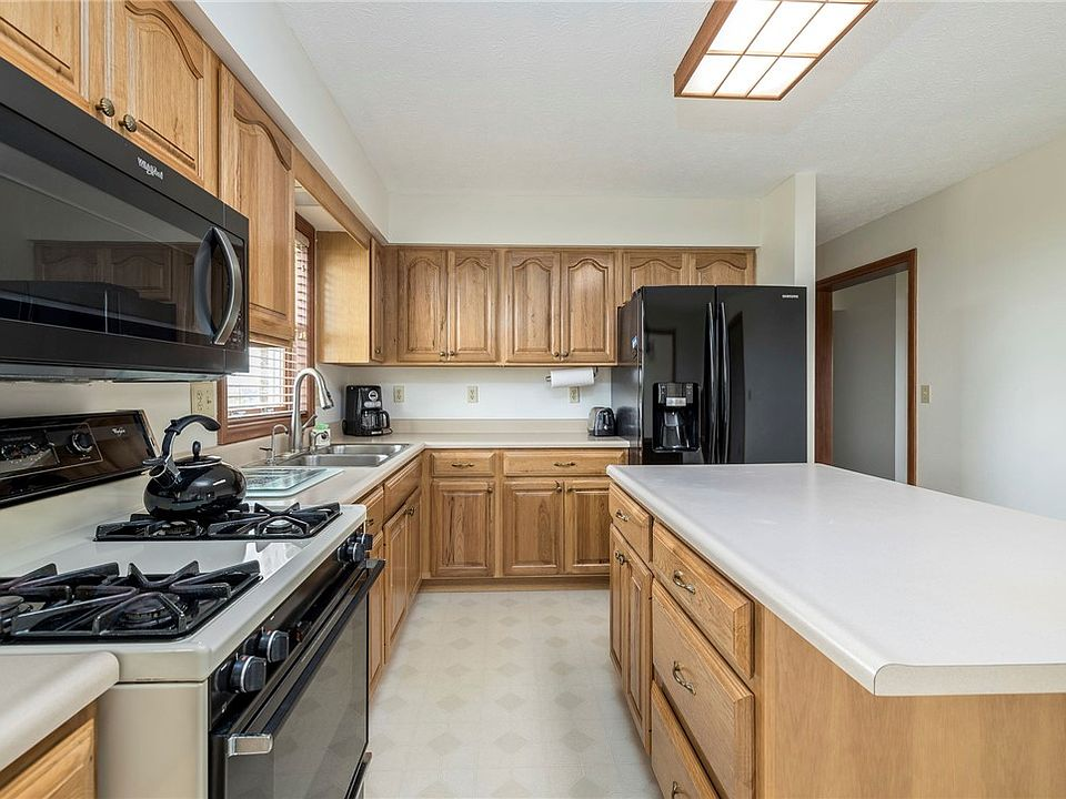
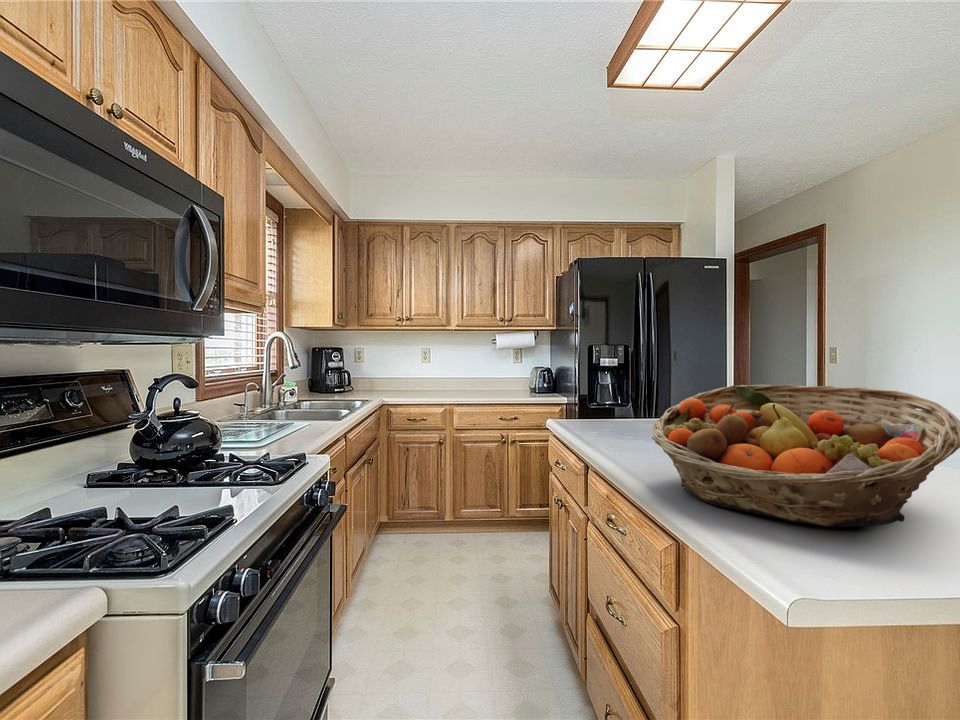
+ fruit basket [651,384,960,528]
